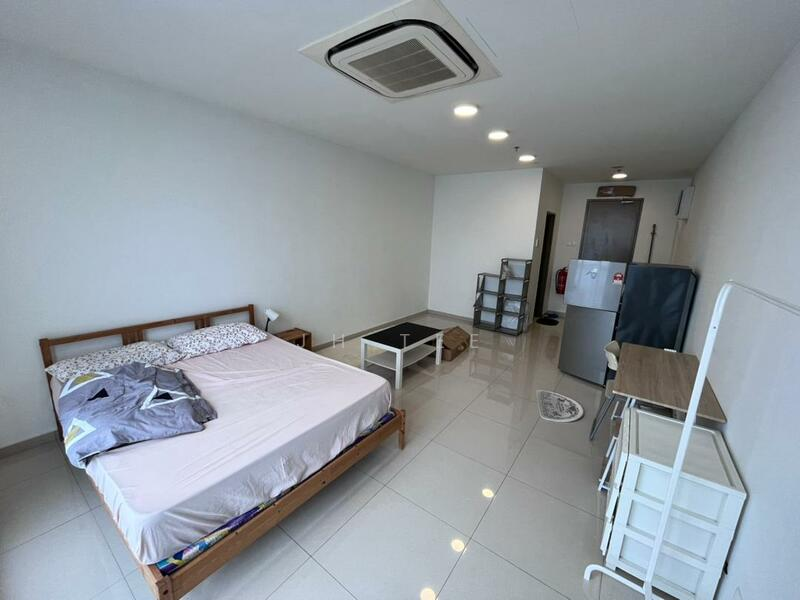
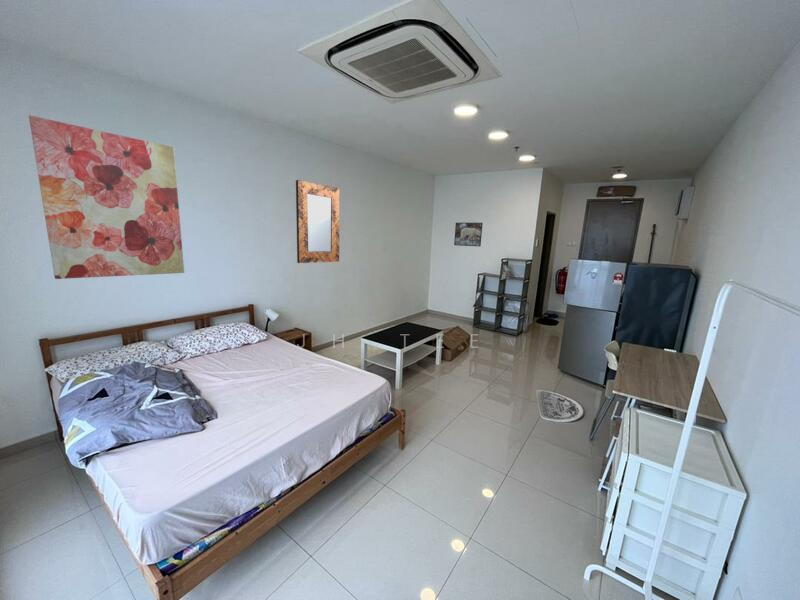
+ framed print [453,222,484,247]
+ home mirror [295,179,341,264]
+ wall art [28,114,185,280]
